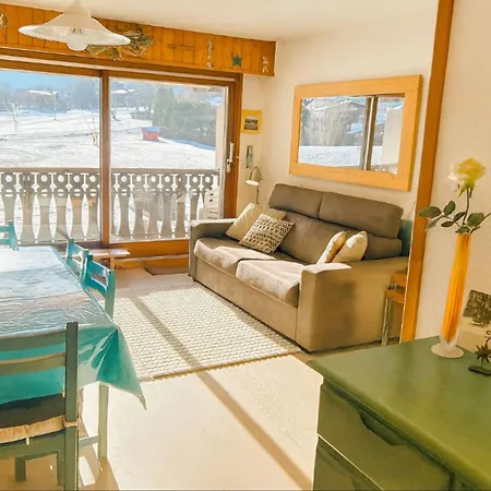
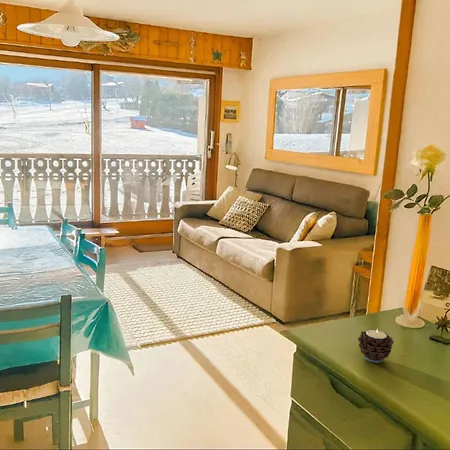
+ candle [357,329,395,364]
